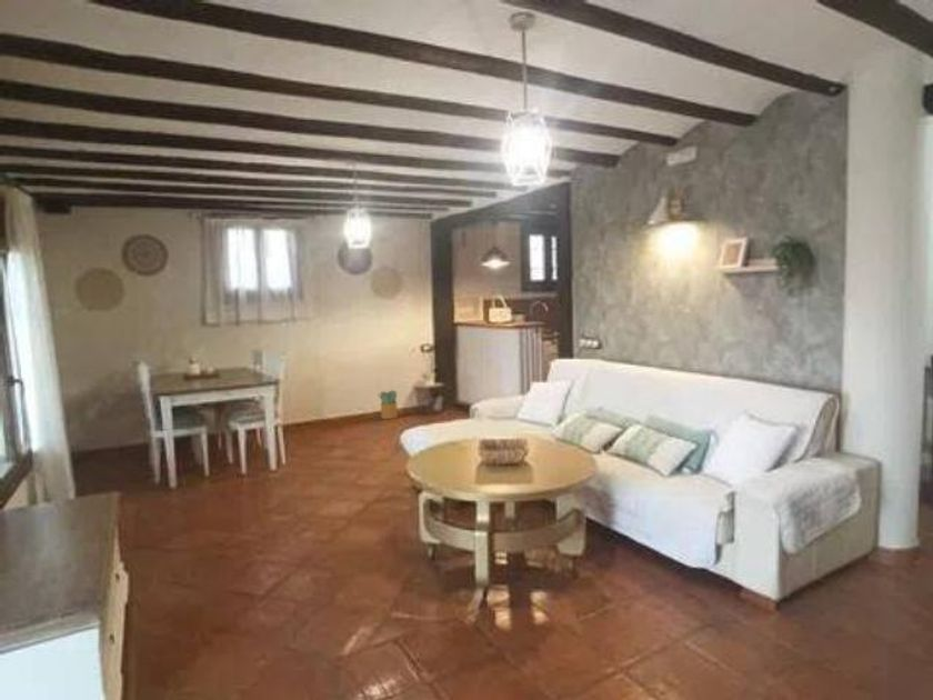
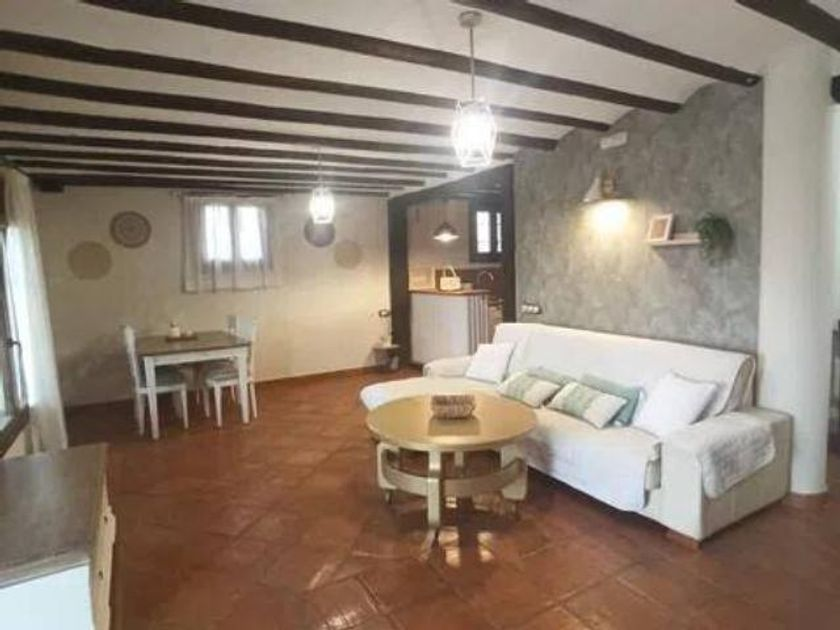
- potted plant [377,389,399,420]
